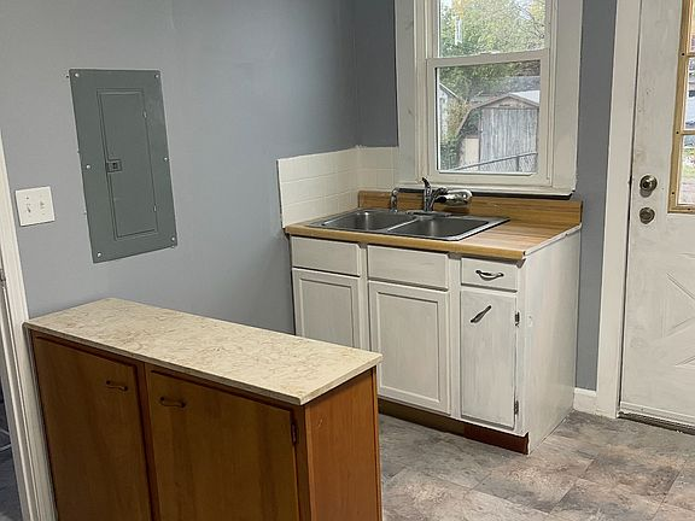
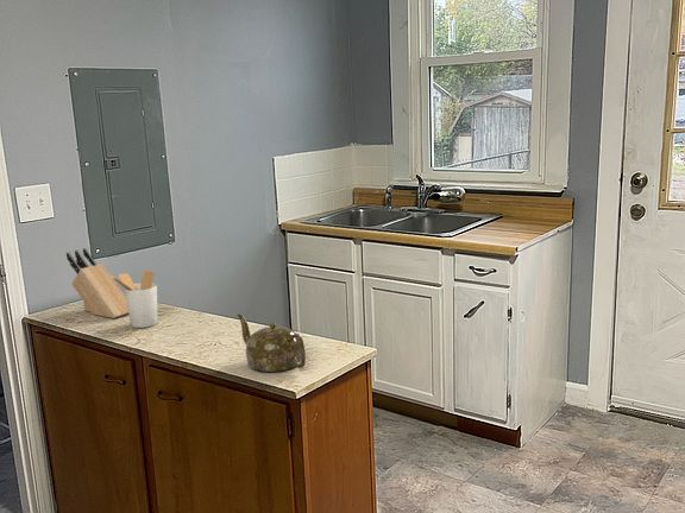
+ teapot [237,314,307,373]
+ knife block [65,247,128,319]
+ utensil holder [109,270,159,329]
